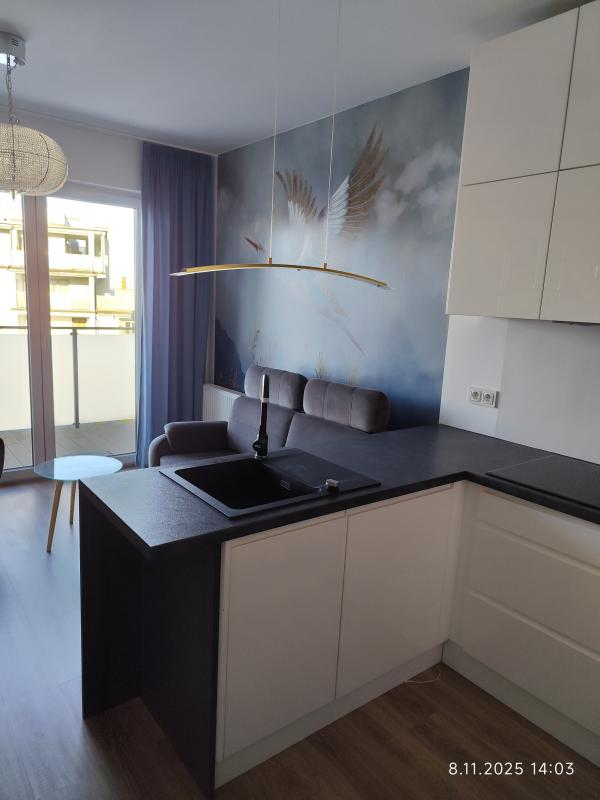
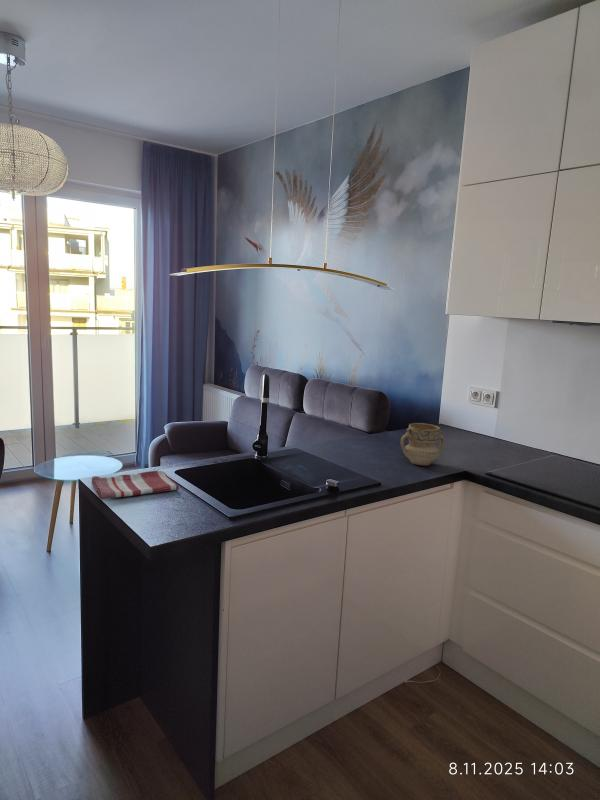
+ dish towel [91,470,180,500]
+ mug [399,422,445,466]
